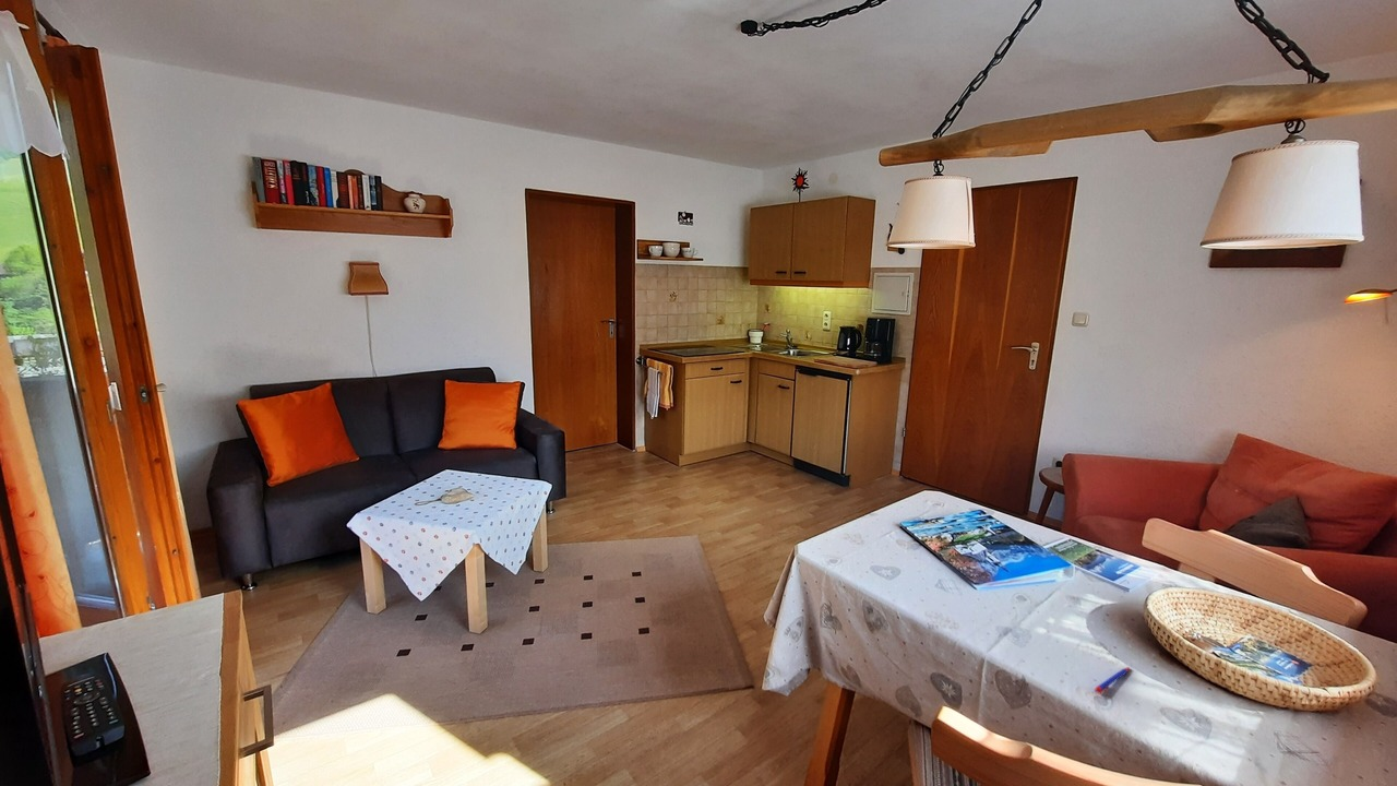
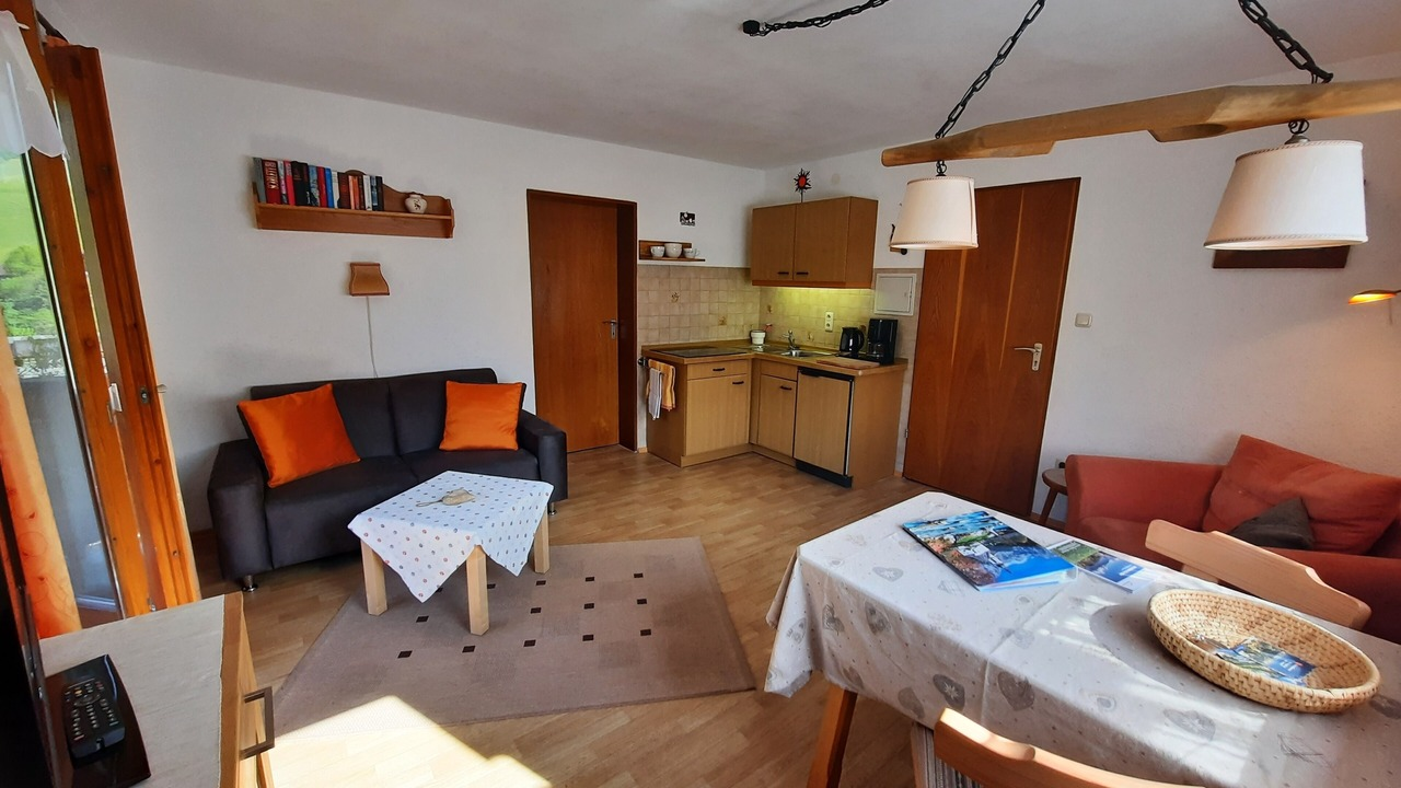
- pen [1094,666,1131,694]
